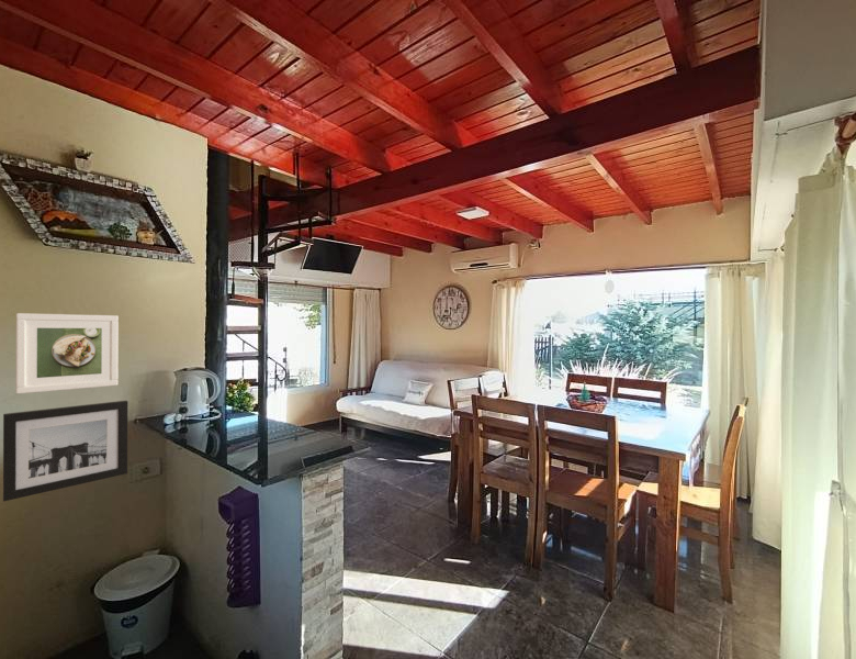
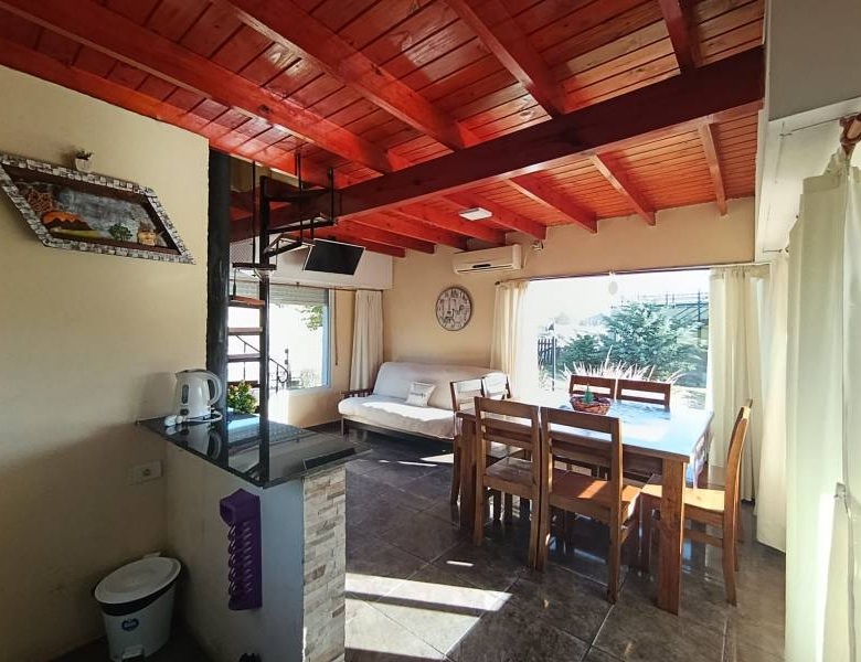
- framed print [15,312,120,394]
- wall art [2,400,128,502]
